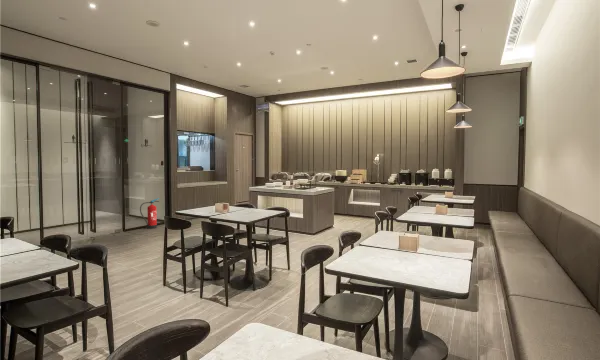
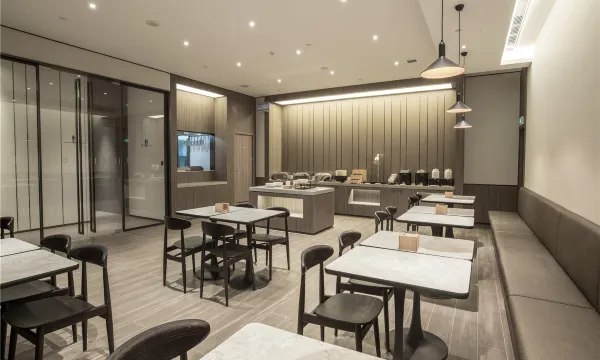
- fire extinguisher [139,197,160,229]
